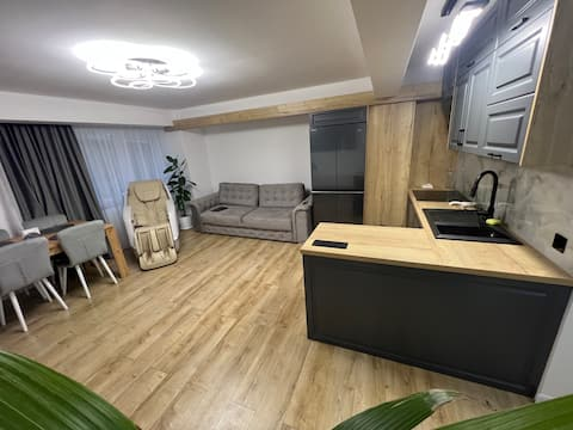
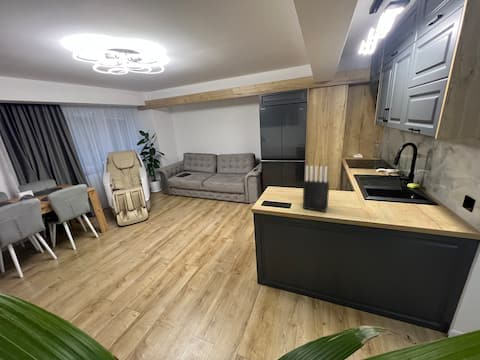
+ knife block [302,165,330,213]
